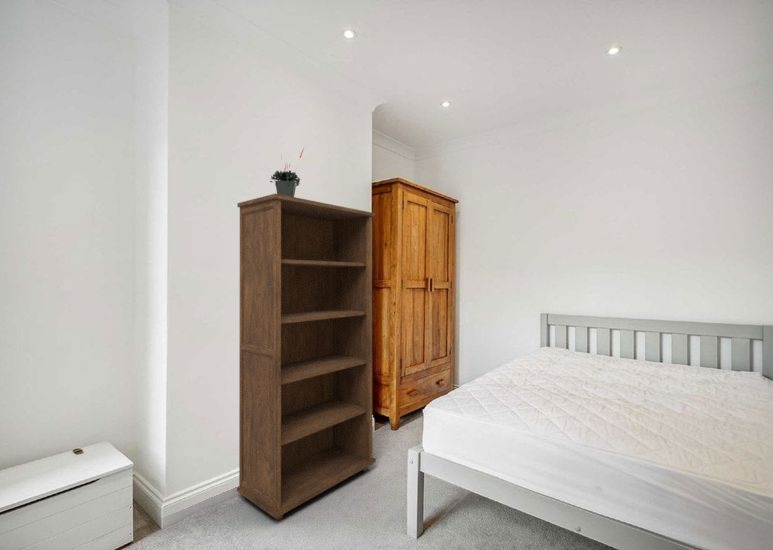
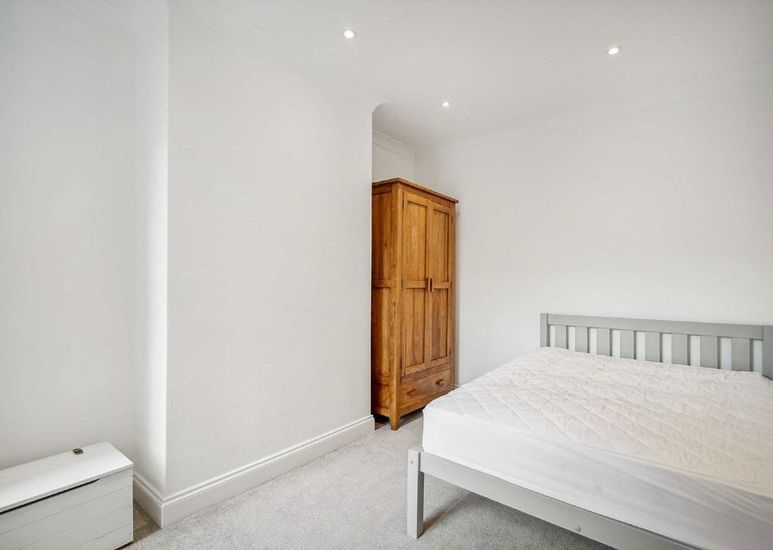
- bookcase [236,192,377,521]
- potted plant [269,147,305,197]
